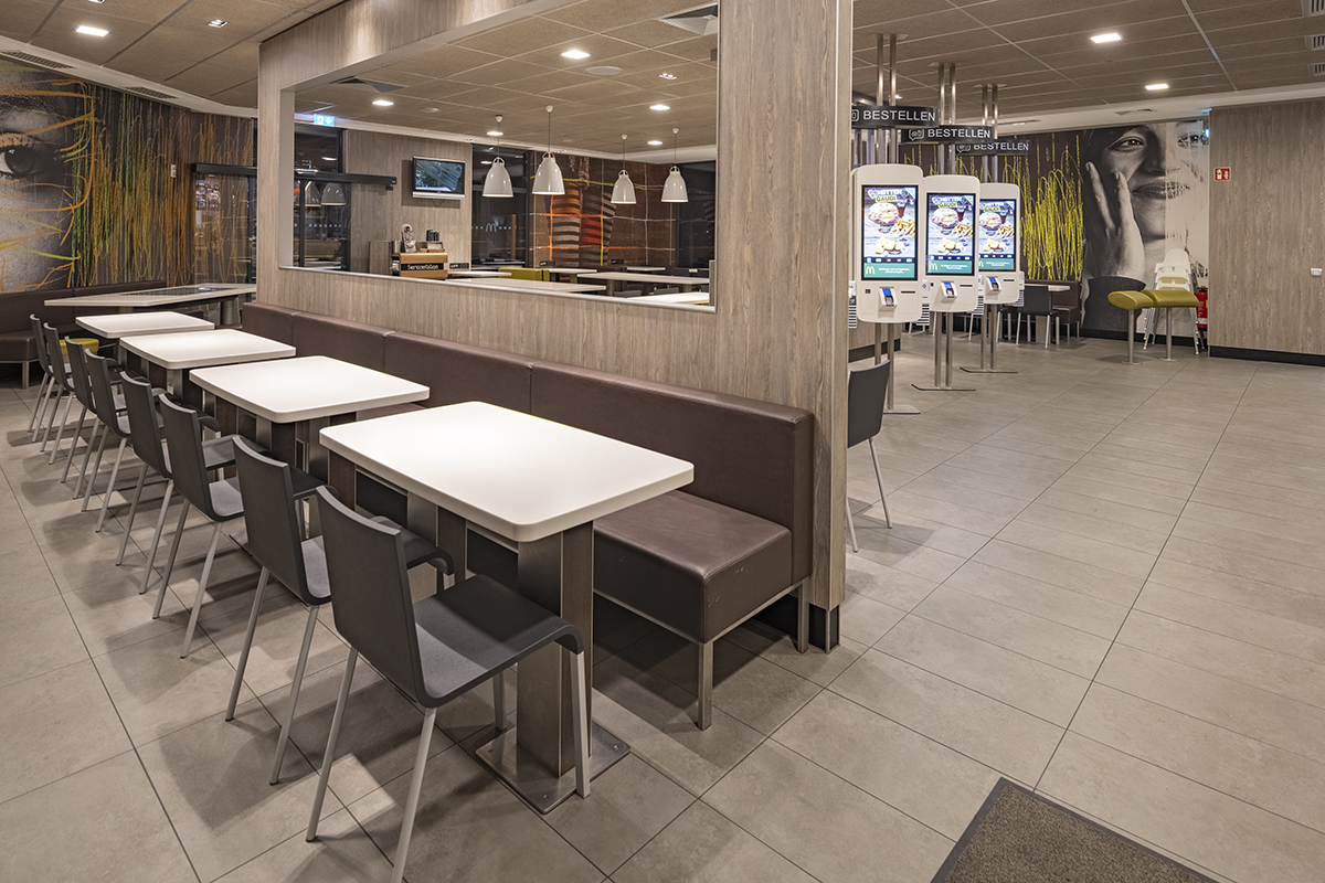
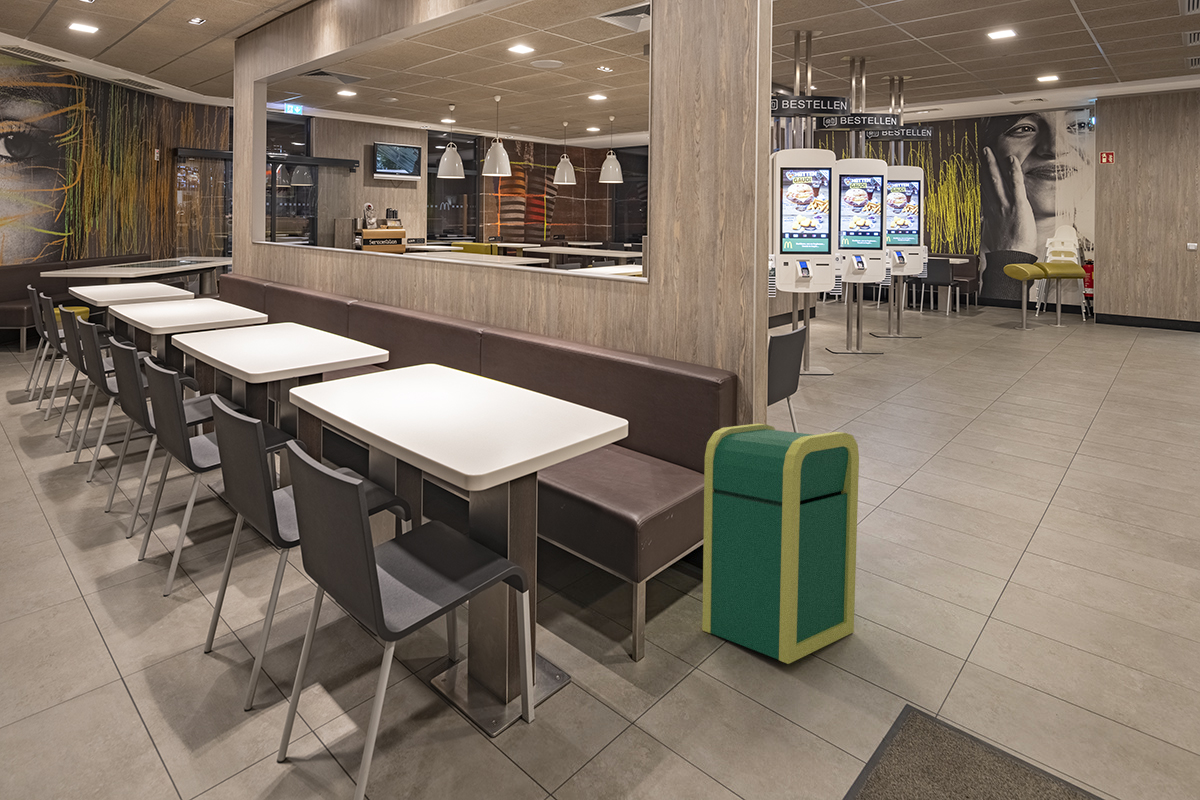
+ trash can [701,423,860,665]
